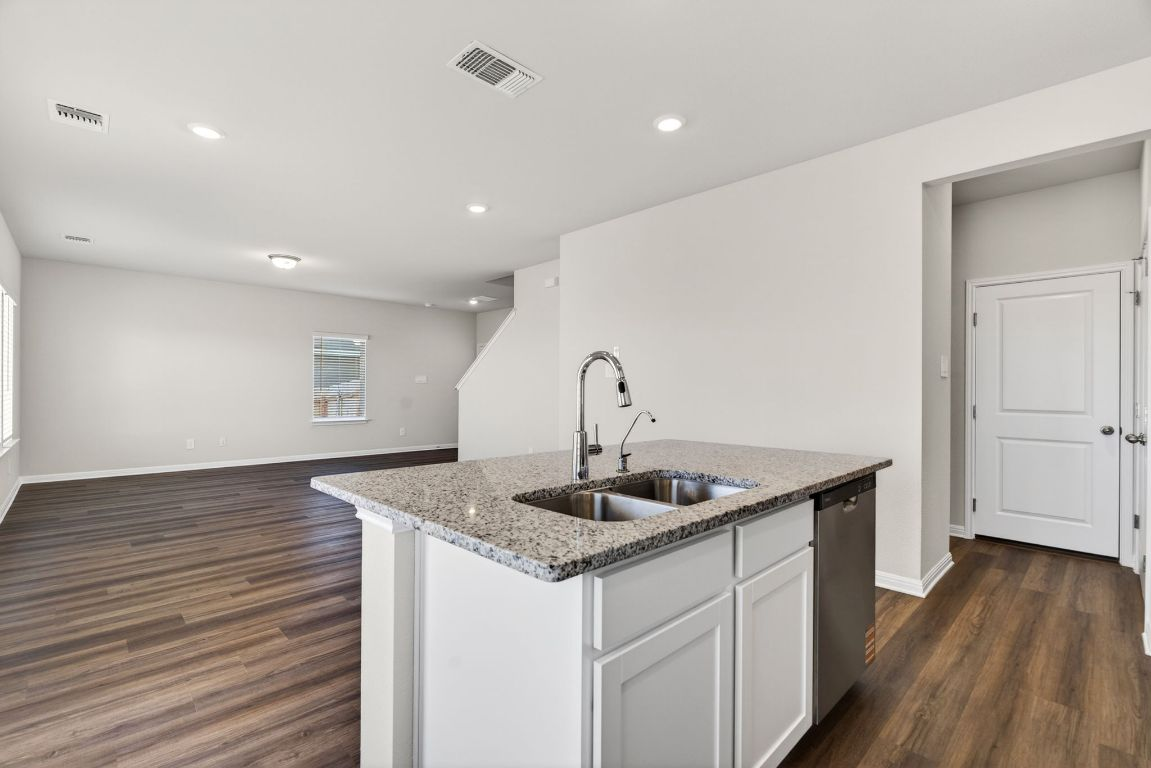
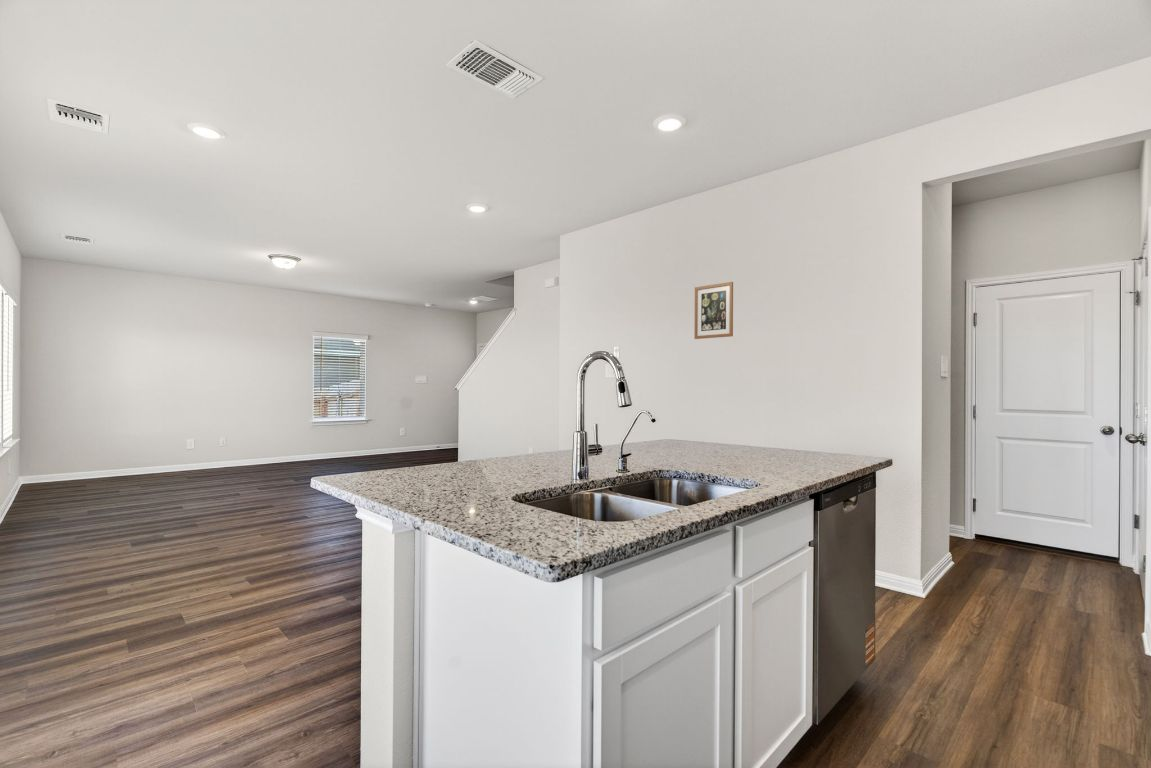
+ wall art [693,281,734,340]
